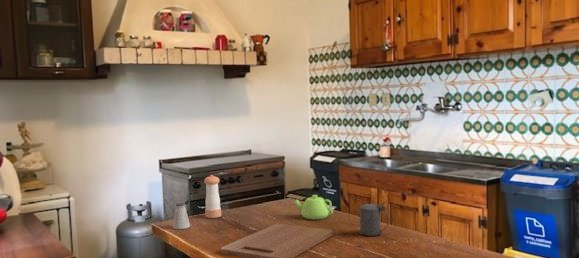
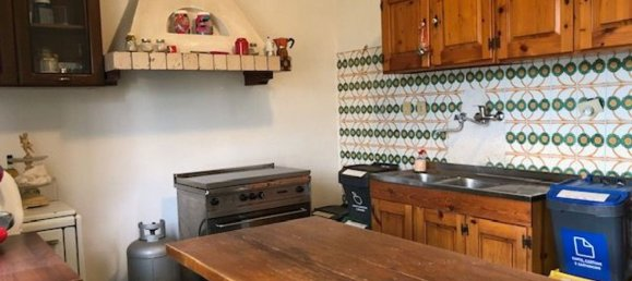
- saltshaker [172,202,191,230]
- pepper shaker [203,174,222,219]
- teakettle [293,194,334,220]
- cutting board [220,223,334,258]
- beer stein [358,200,390,237]
